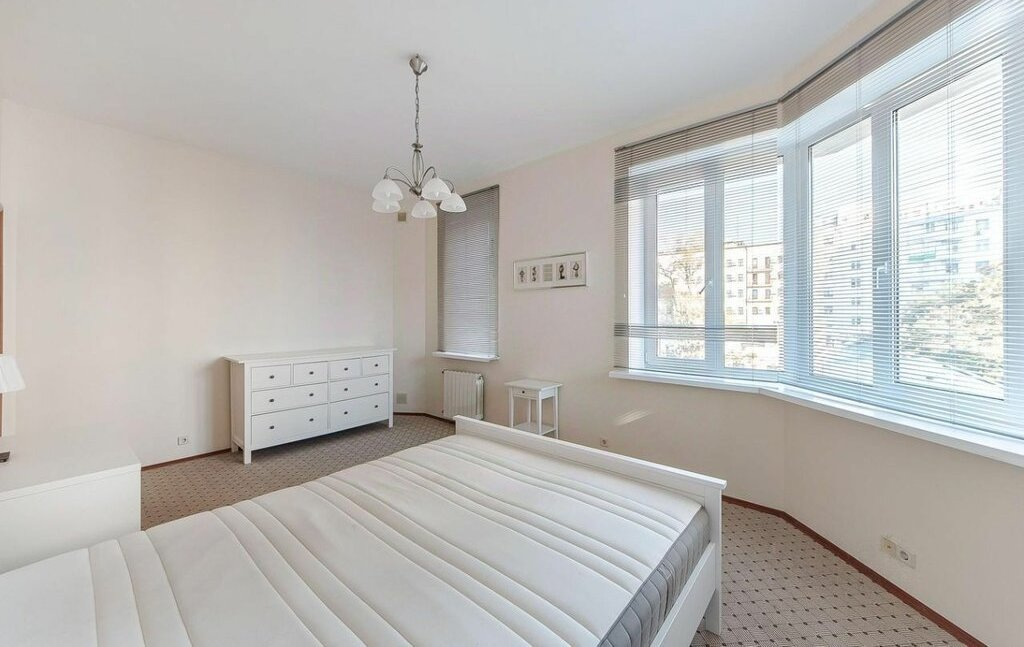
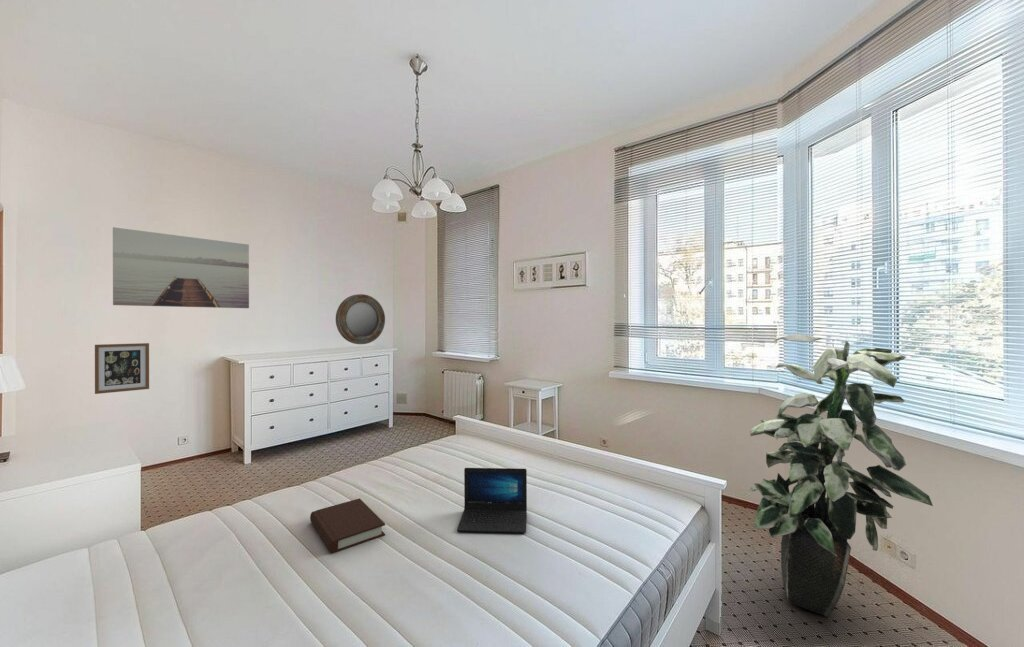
+ book [309,497,386,555]
+ wall art [112,226,250,309]
+ home mirror [335,293,386,345]
+ wall art [94,342,150,395]
+ indoor plant [748,333,934,618]
+ laptop [456,467,528,534]
